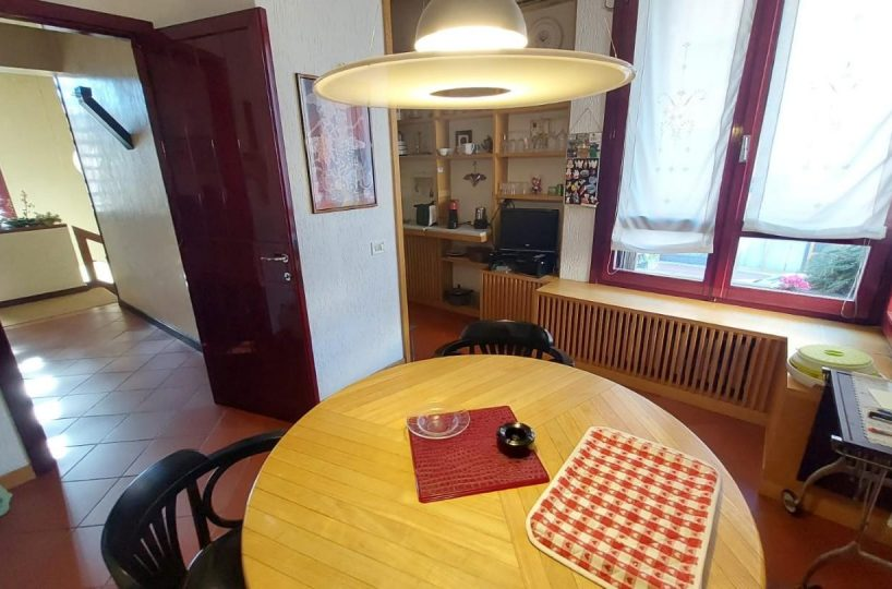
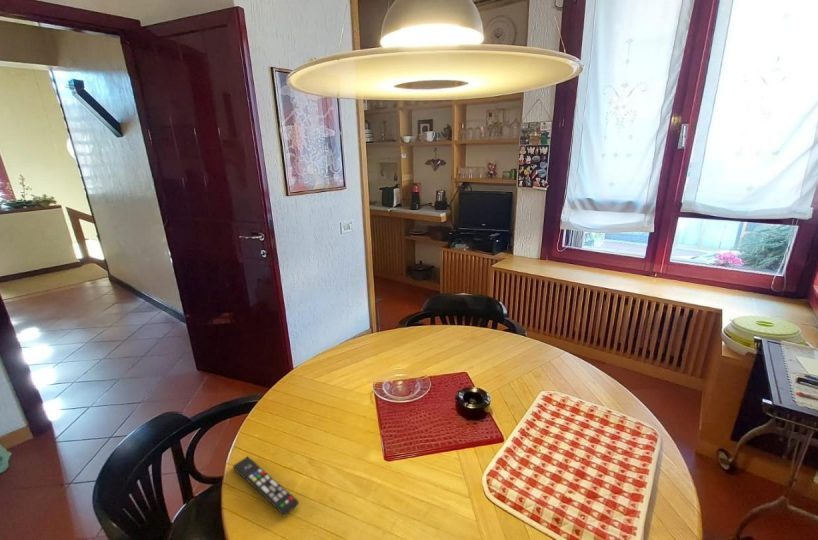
+ remote control [232,455,300,517]
